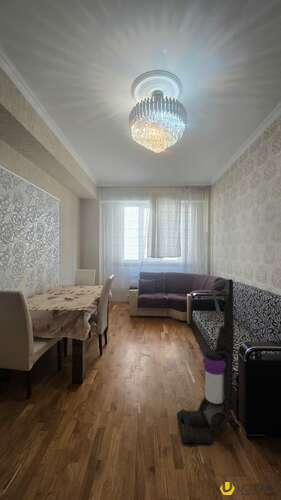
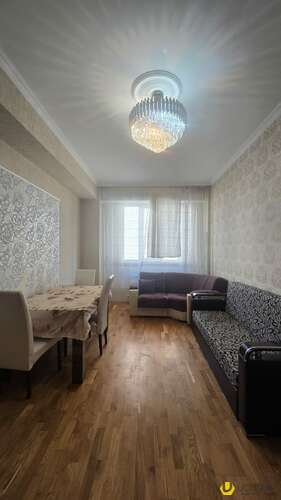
- vacuum cleaner [176,278,241,444]
